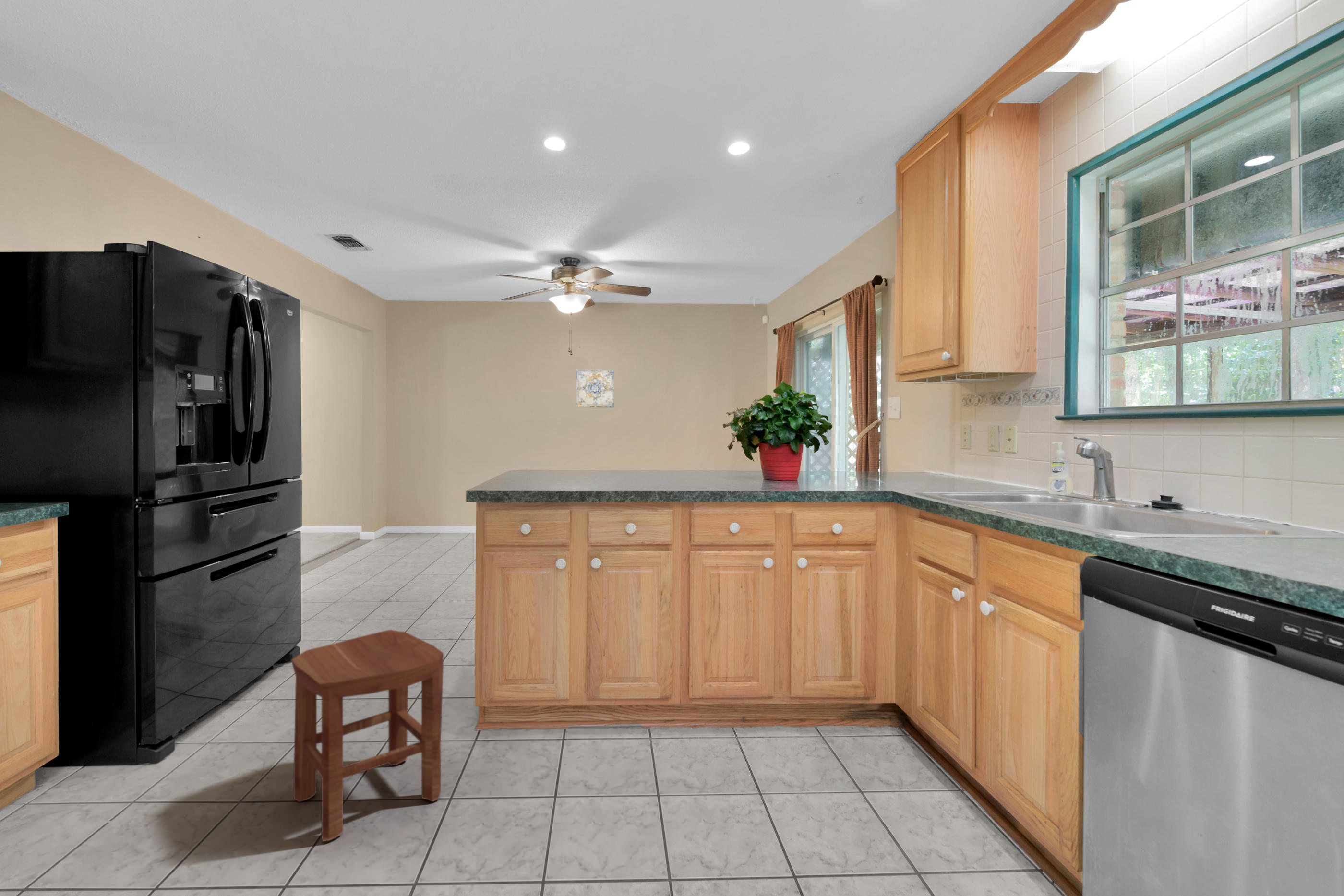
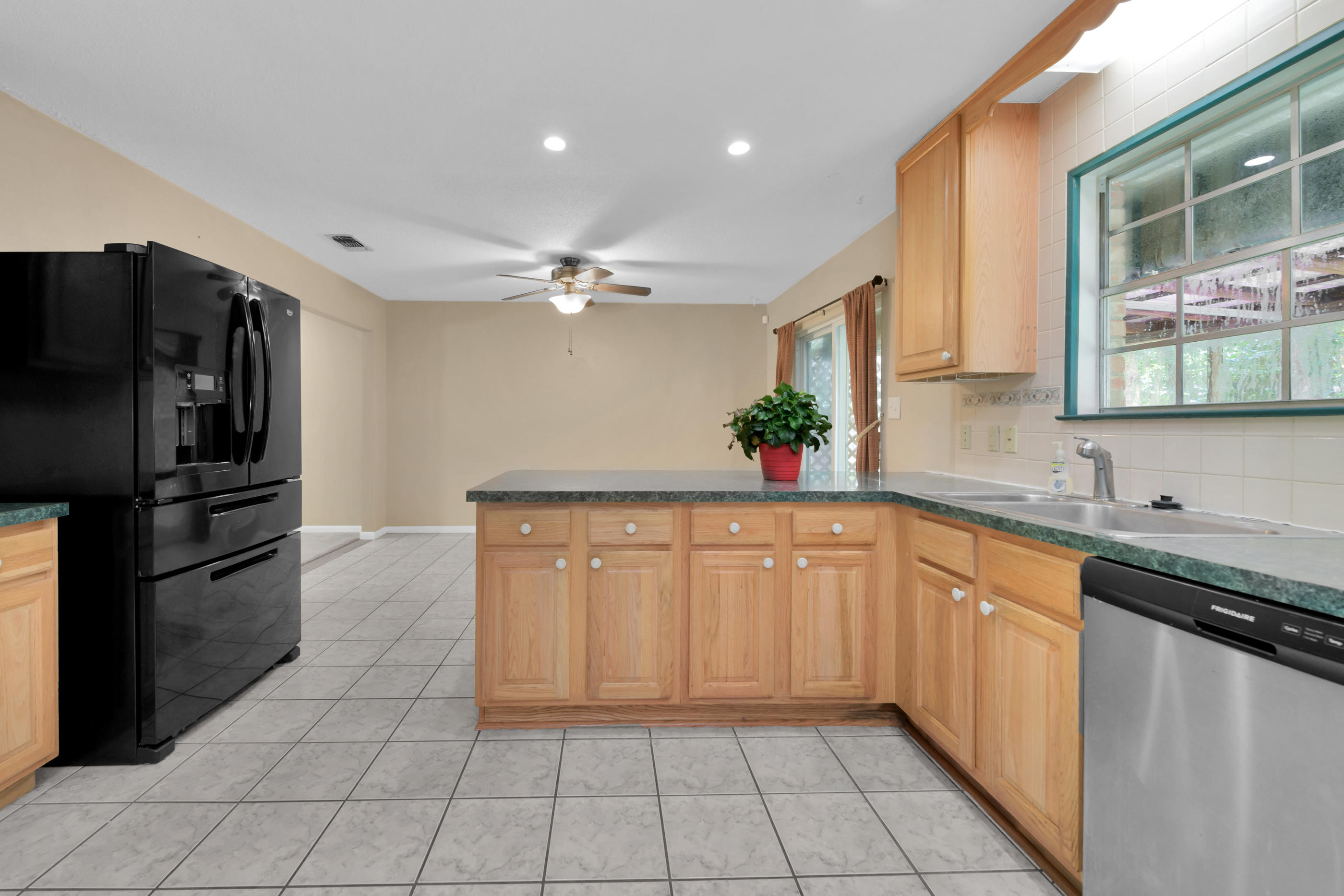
- stool [290,629,444,842]
- wall art [576,369,615,408]
